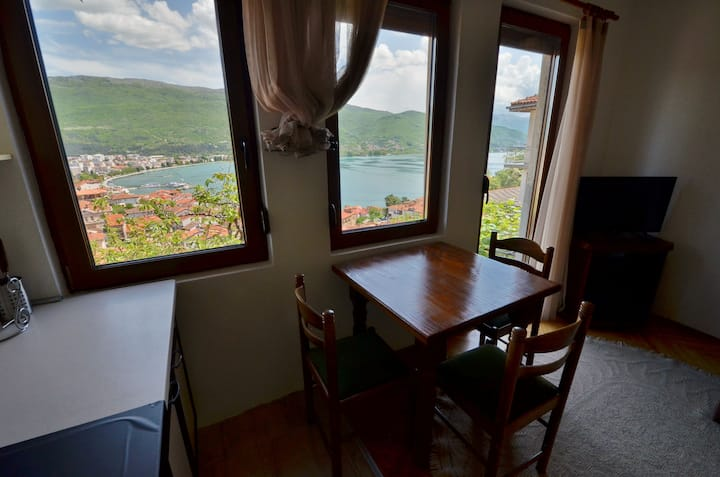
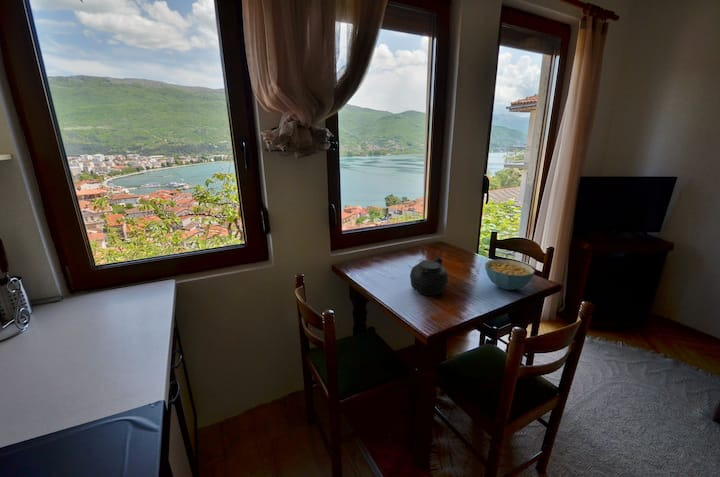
+ teapot [407,256,449,297]
+ cereal bowl [484,258,536,291]
